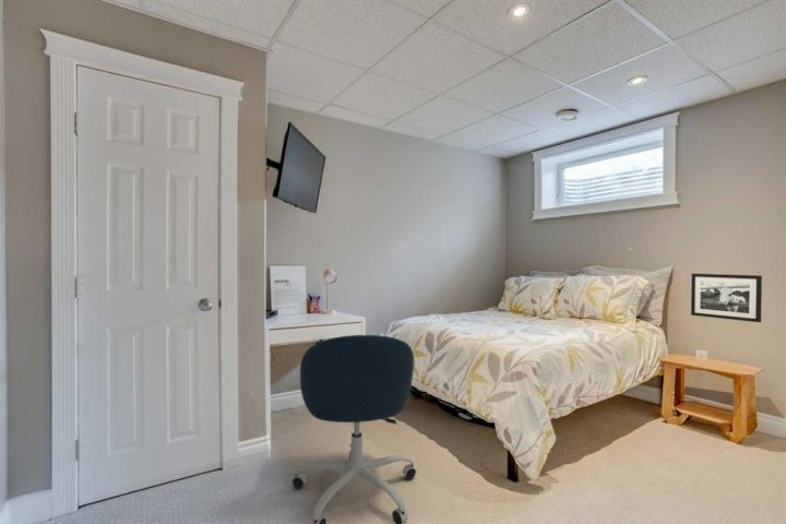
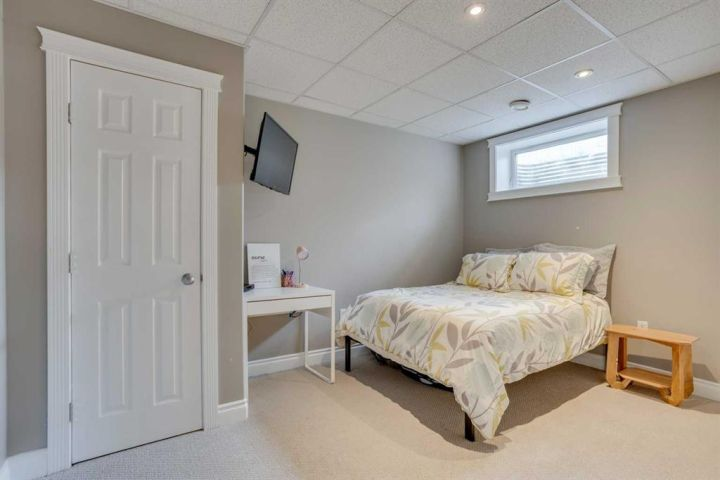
- picture frame [690,273,763,323]
- office chair [290,334,417,524]
